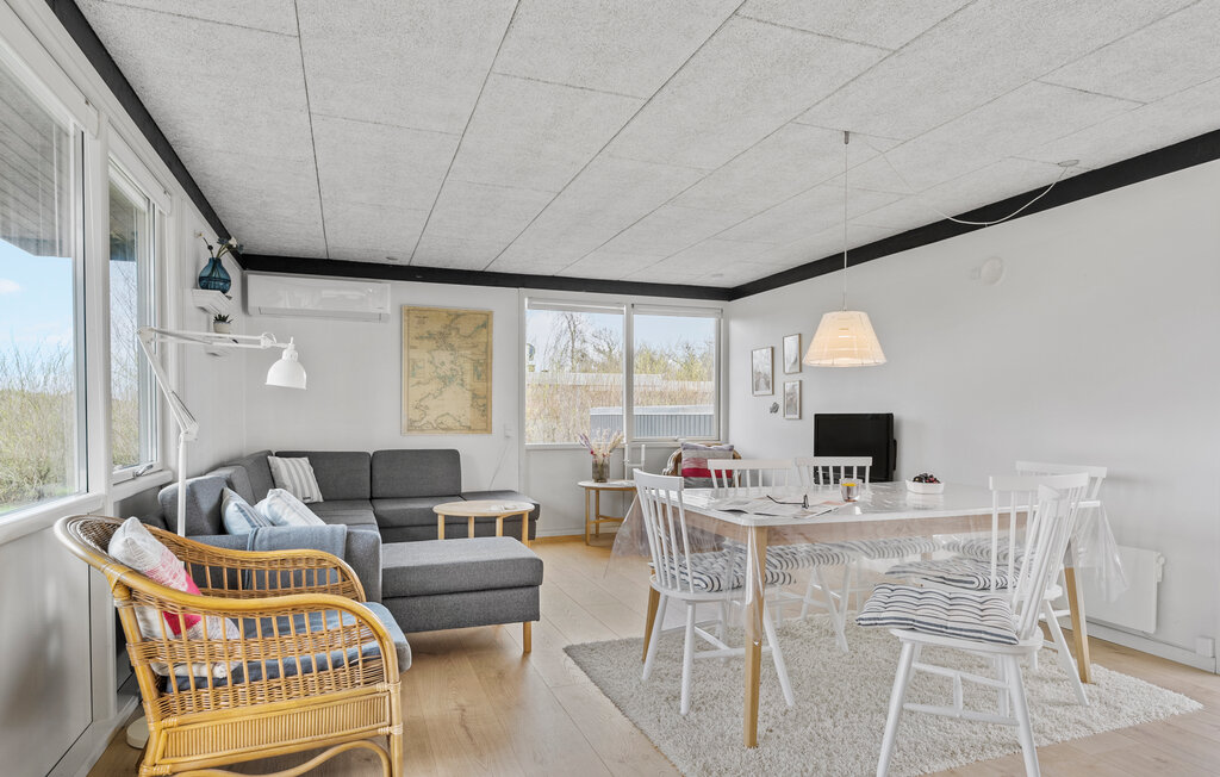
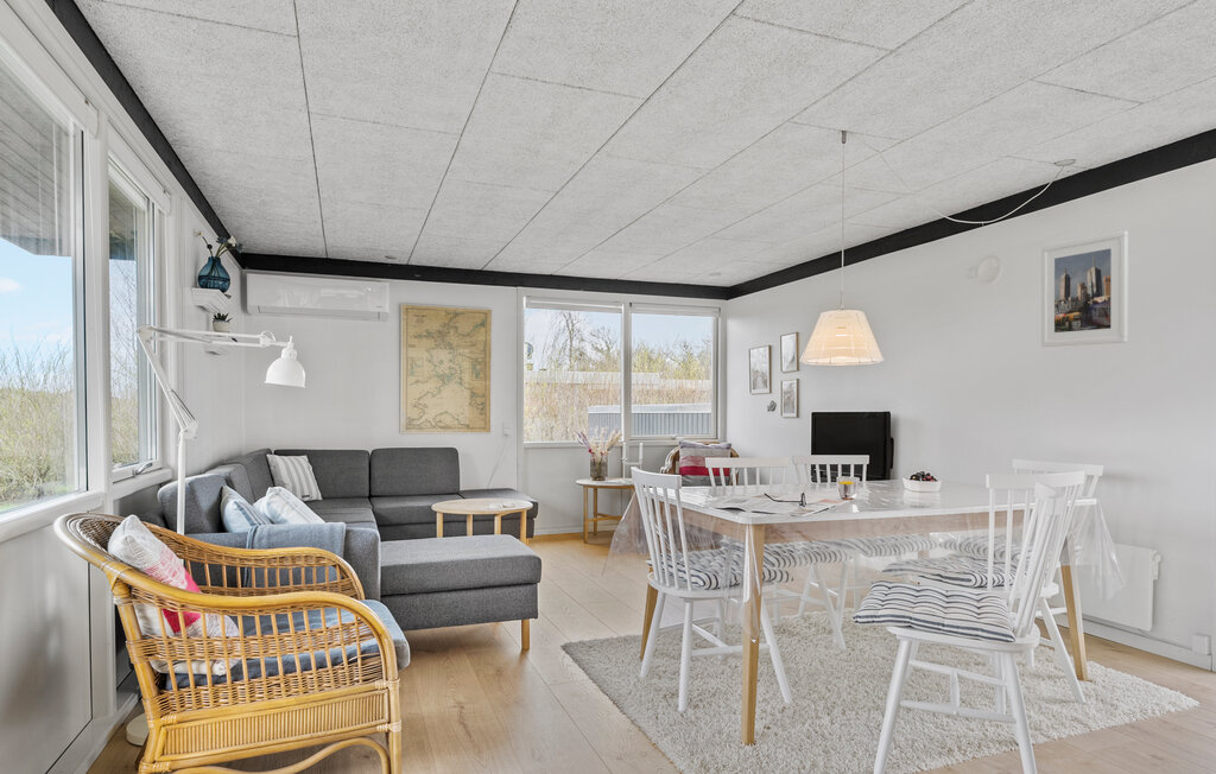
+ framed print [1040,230,1129,348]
